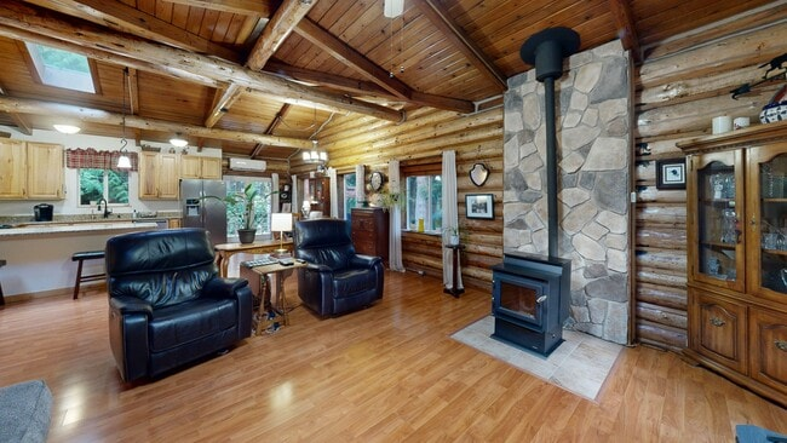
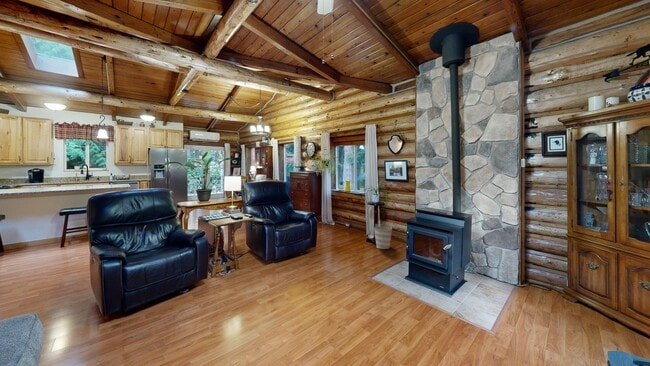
+ bucket [373,223,393,250]
